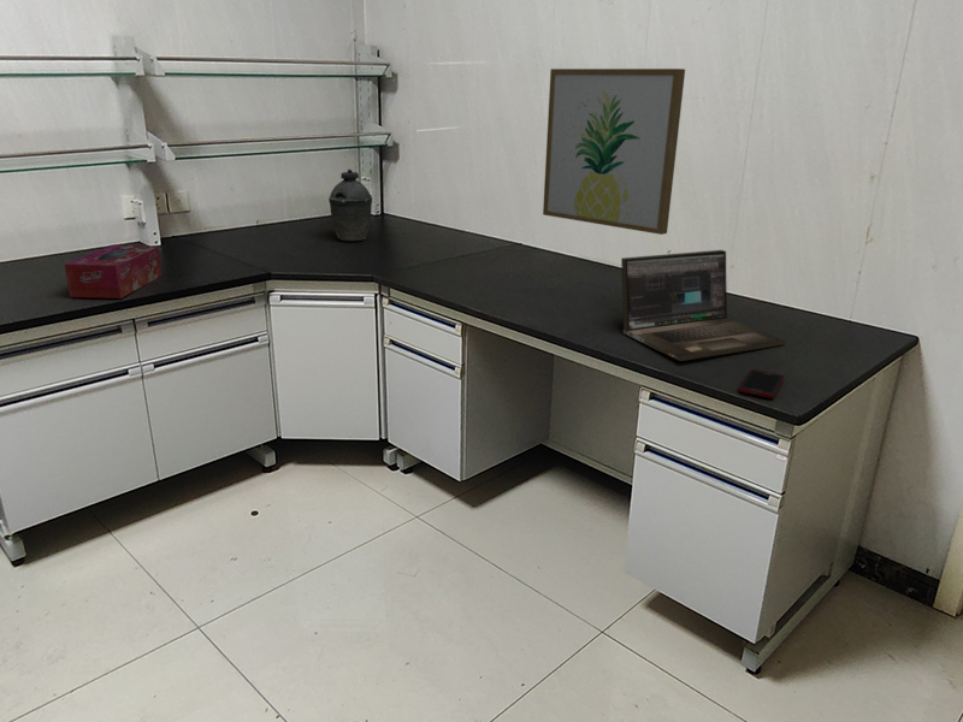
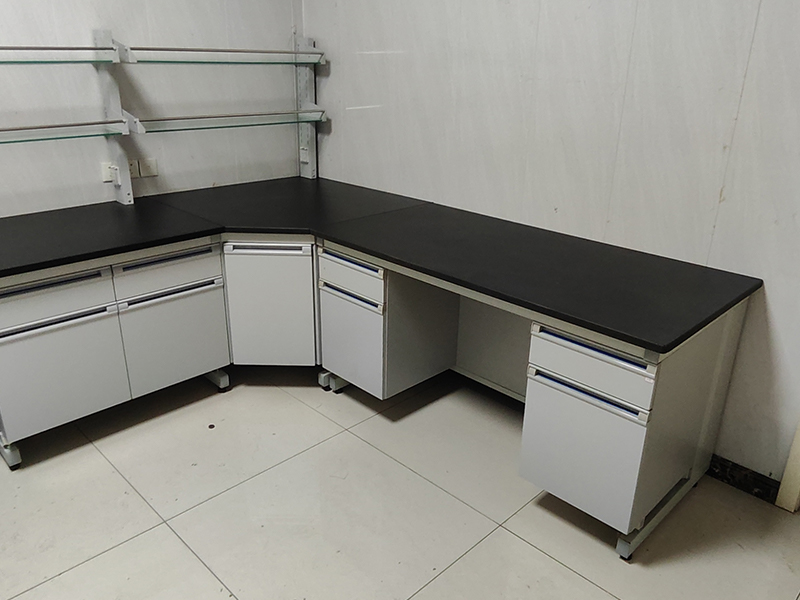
- laptop [620,249,786,362]
- kettle [327,168,373,243]
- wall art [542,67,686,236]
- tissue box [64,244,163,300]
- cell phone [738,368,785,400]
